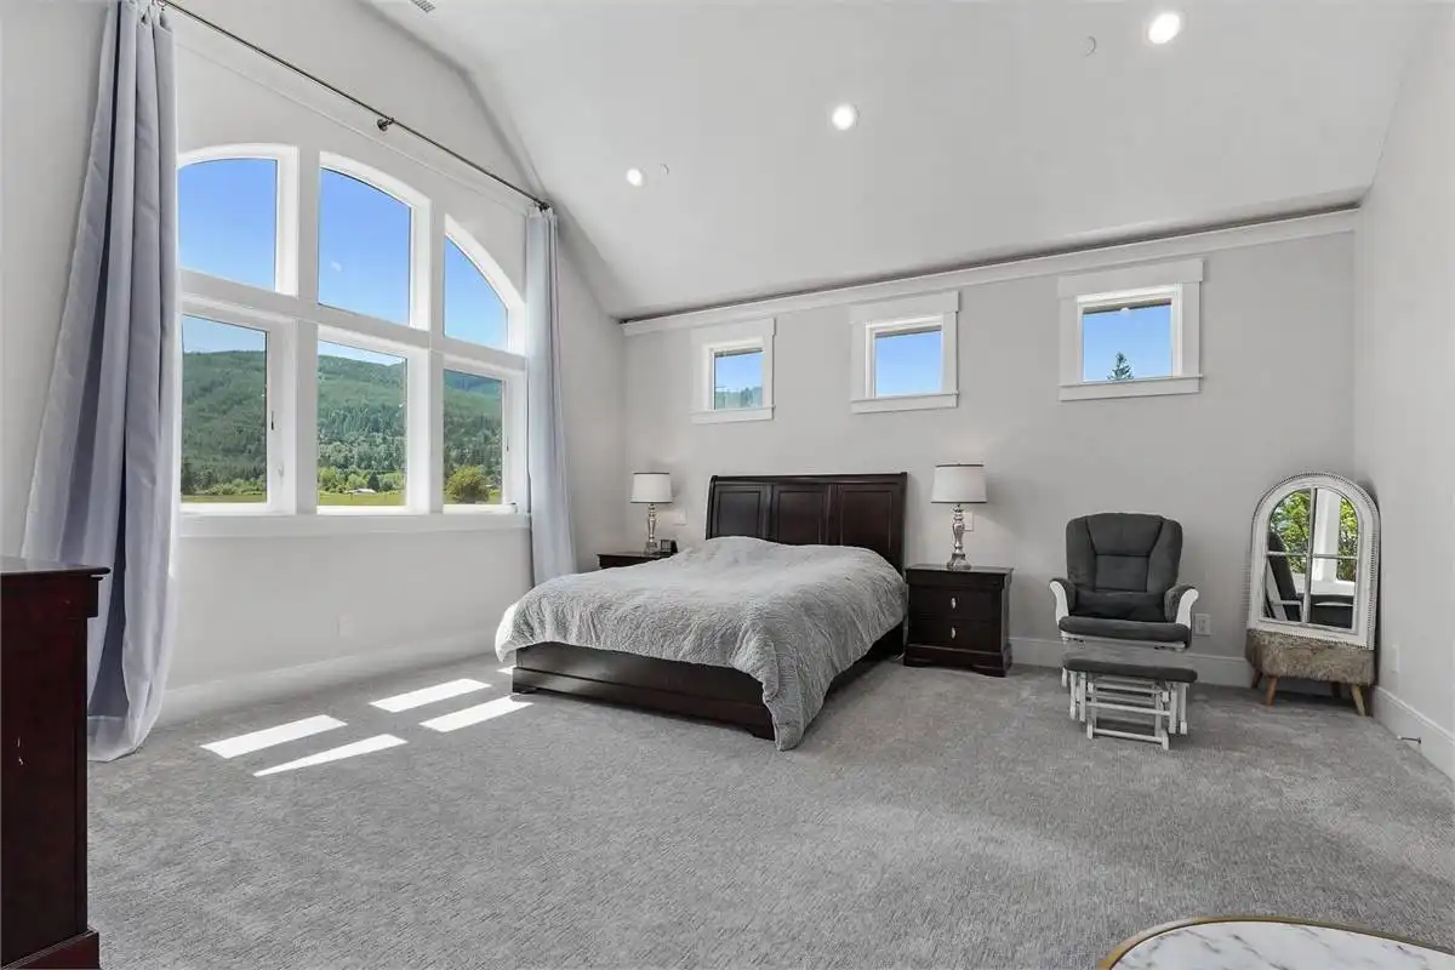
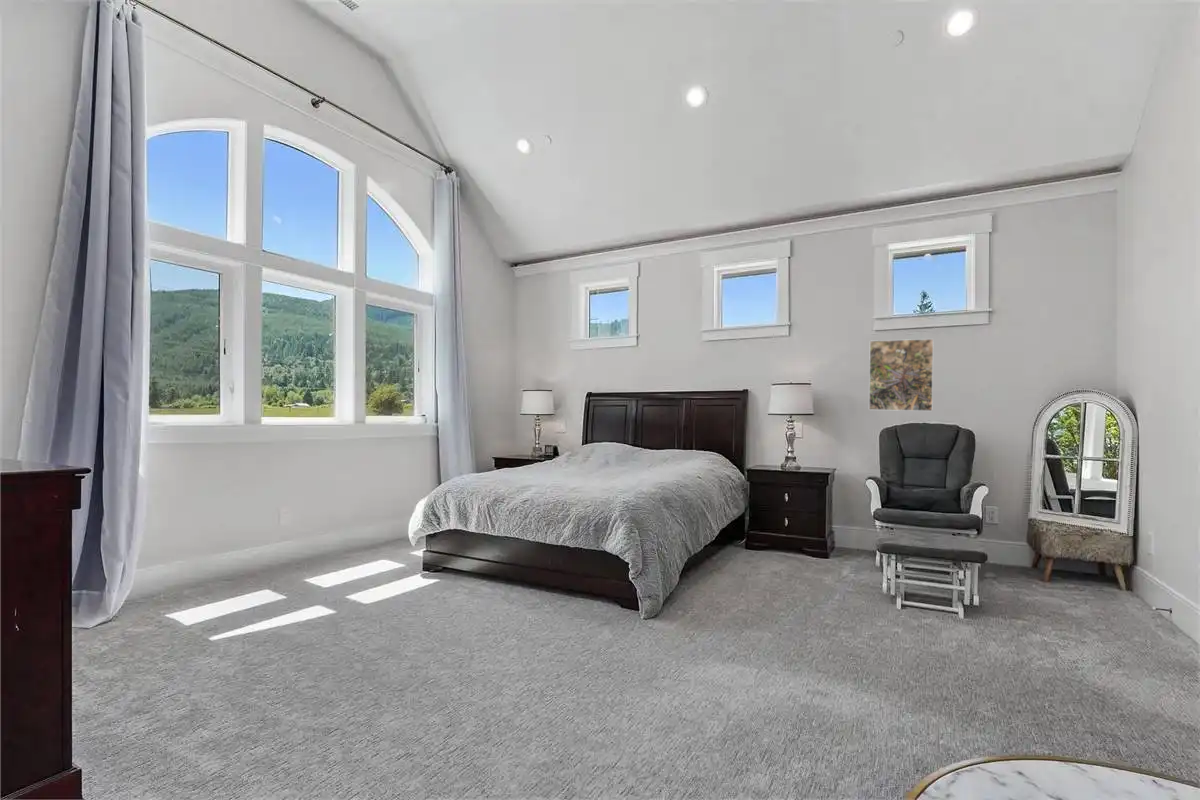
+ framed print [868,338,934,412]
